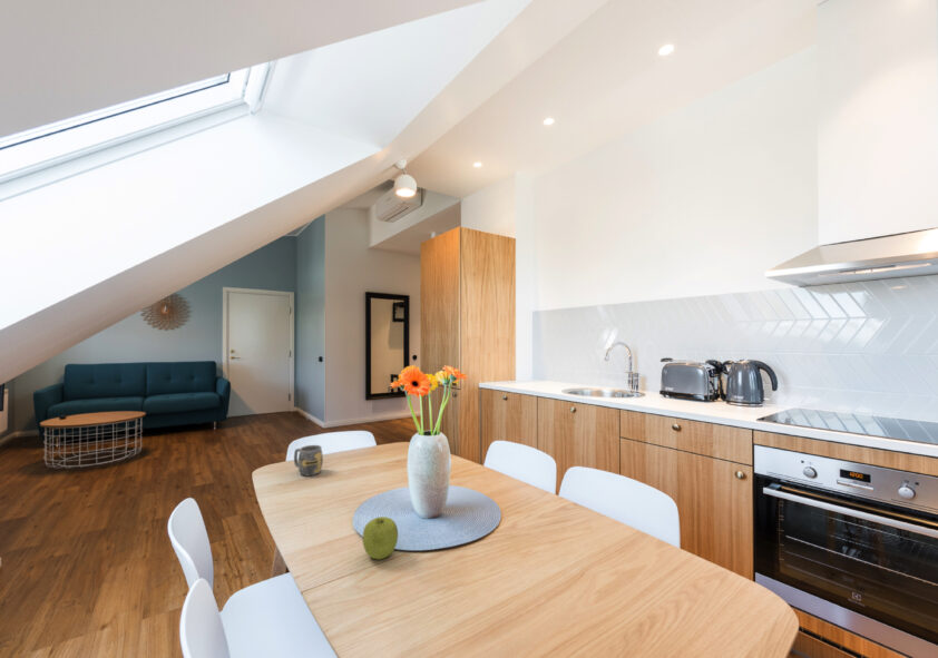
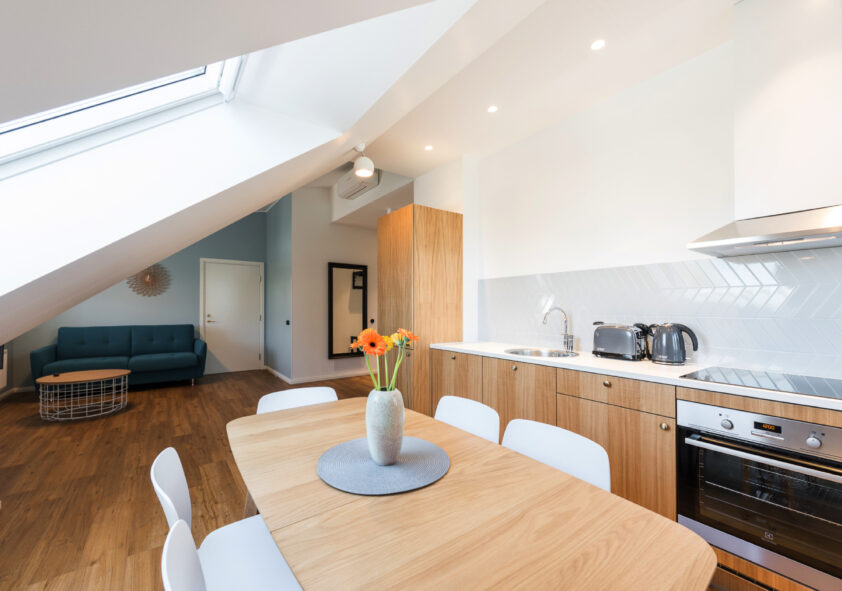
- mug [293,444,324,478]
- fruit [362,515,399,560]
